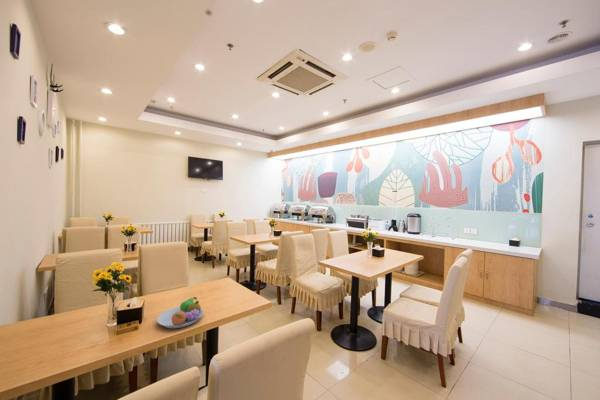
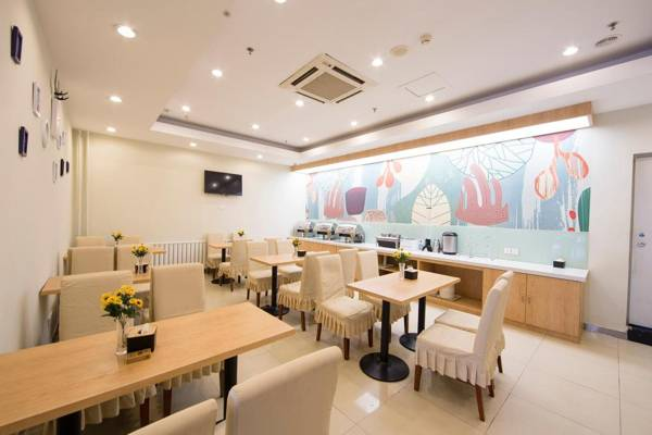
- fruit bowl [156,296,204,329]
